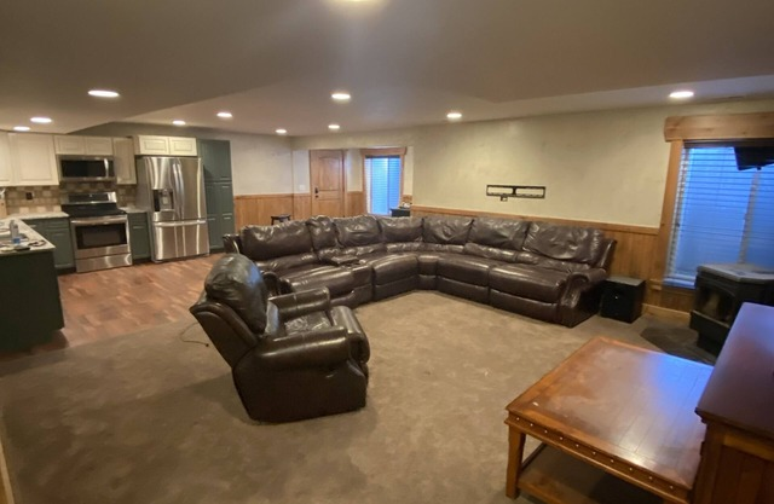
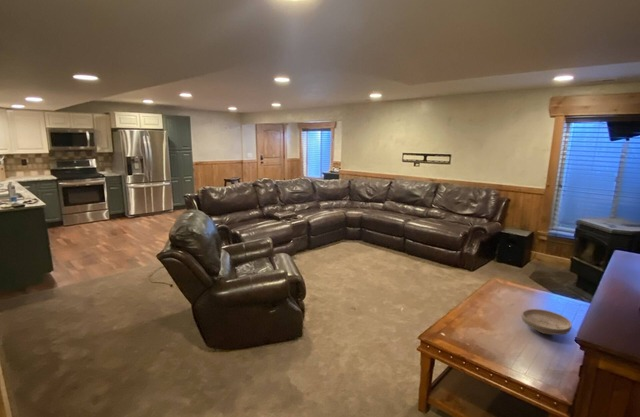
+ bowl [521,308,573,336]
